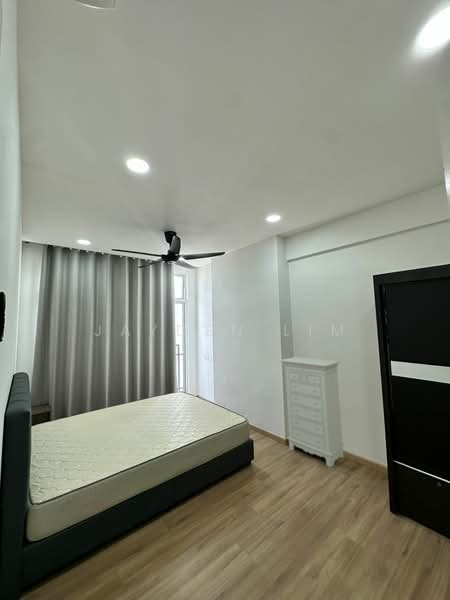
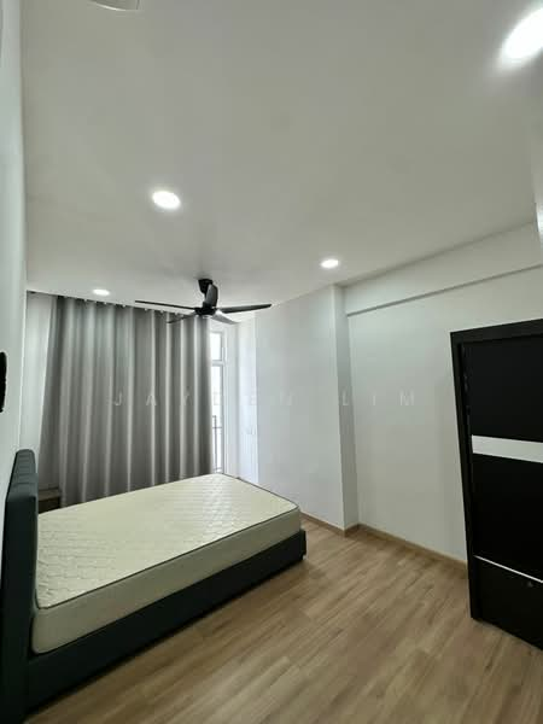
- dresser [278,356,345,468]
